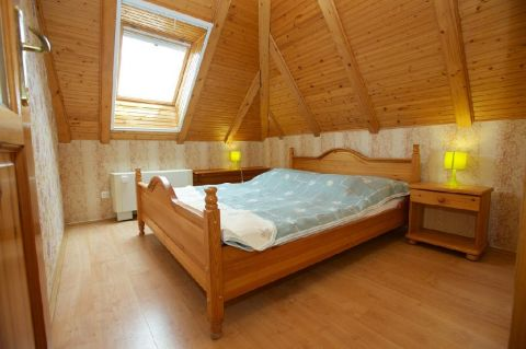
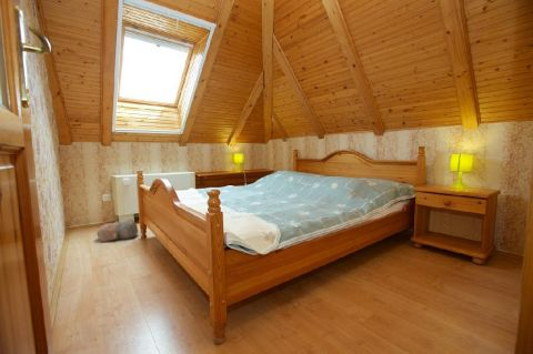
+ plush toy [95,218,140,243]
